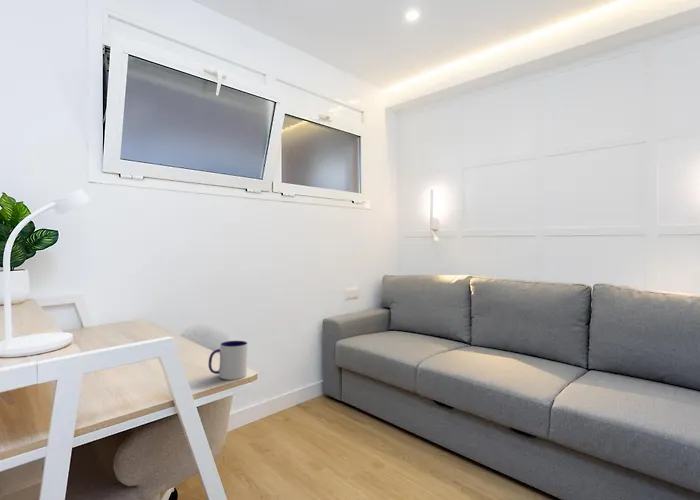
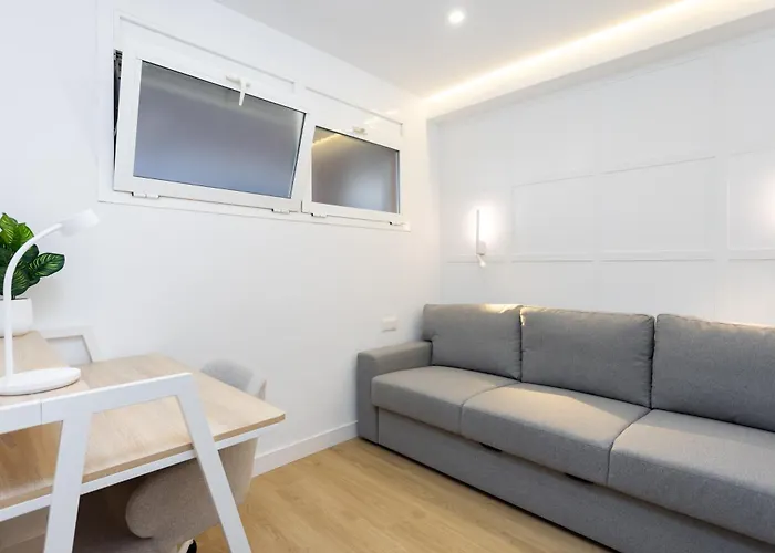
- mug [208,340,248,381]
